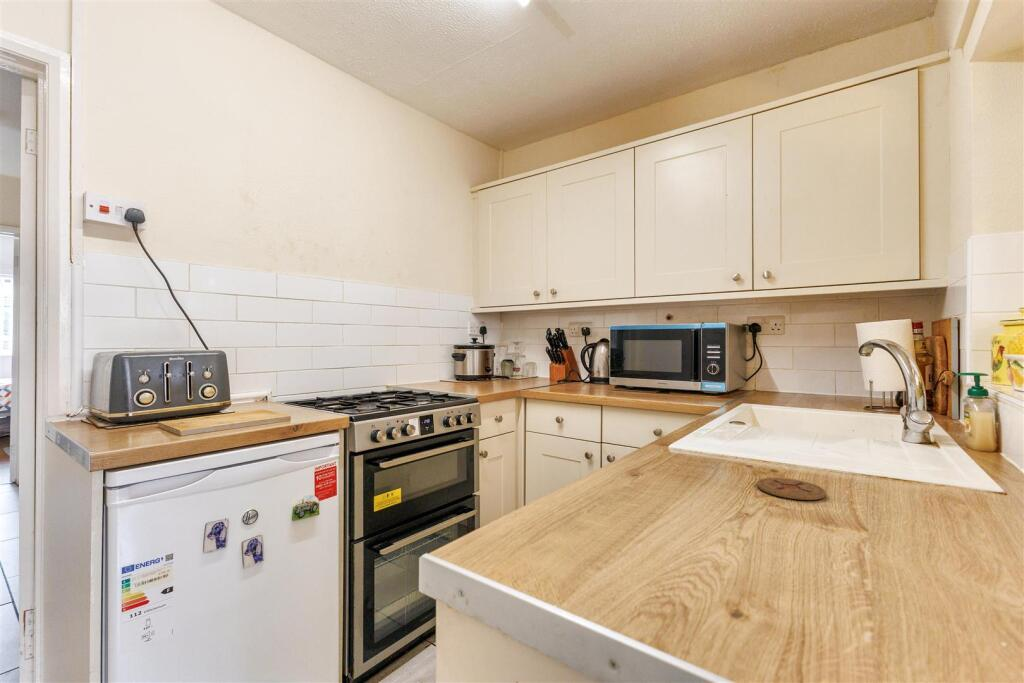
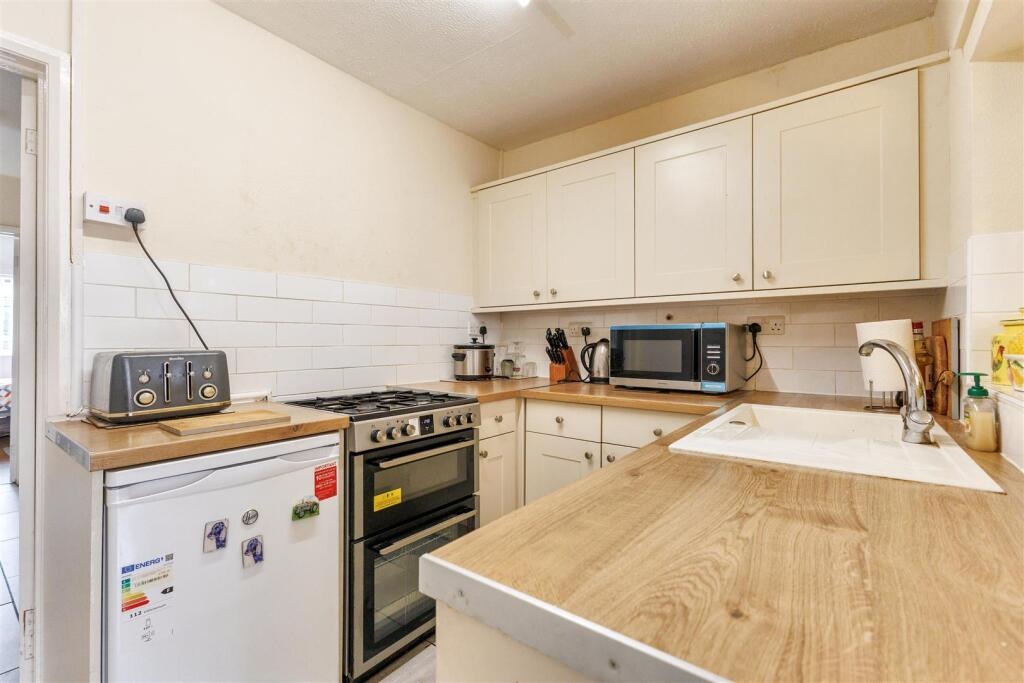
- coaster [756,477,827,501]
